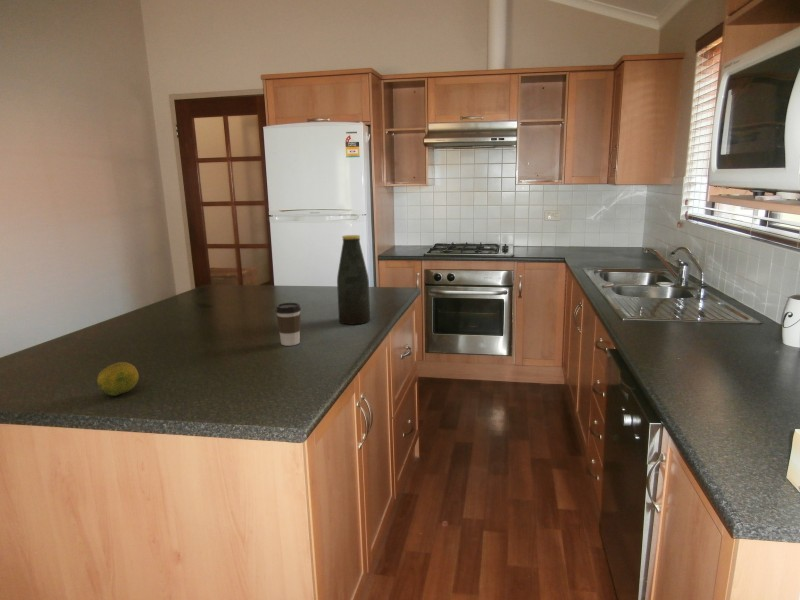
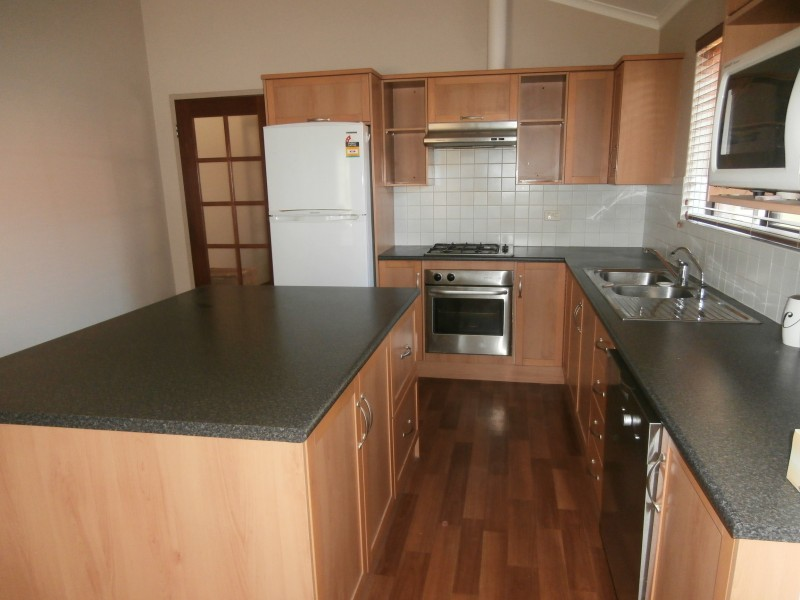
- bottle [336,234,371,326]
- coffee cup [275,302,302,347]
- fruit [96,361,140,397]
